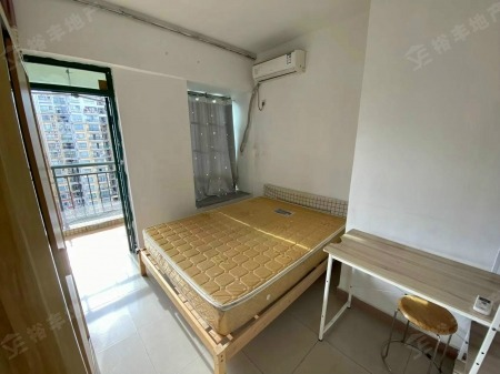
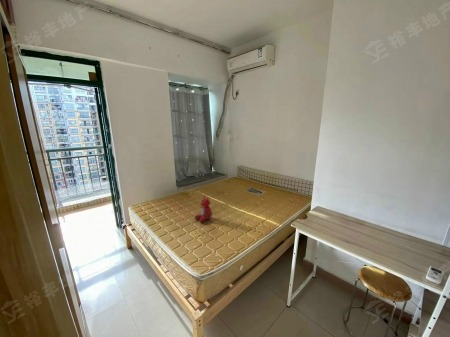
+ stuffed bear [193,195,213,224]
